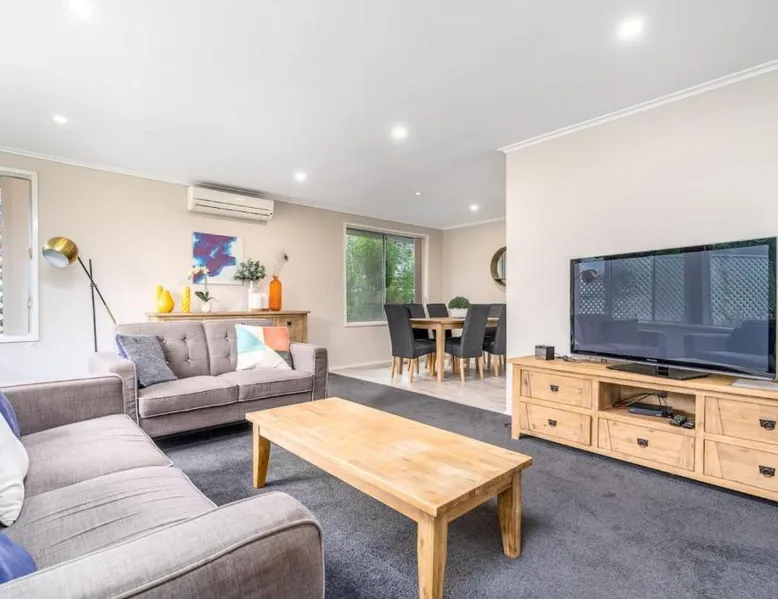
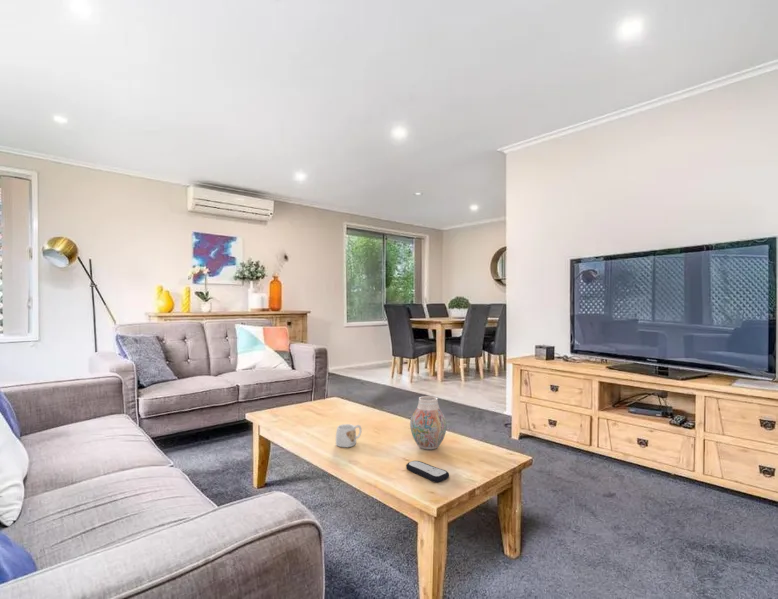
+ vase [409,395,448,450]
+ mug [335,423,363,448]
+ remote control [405,460,450,483]
